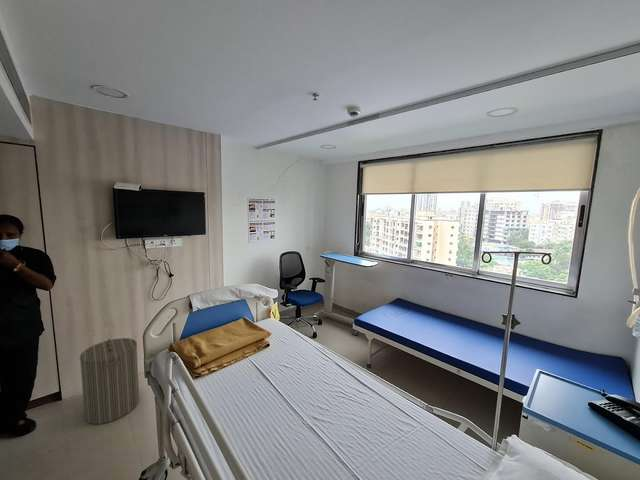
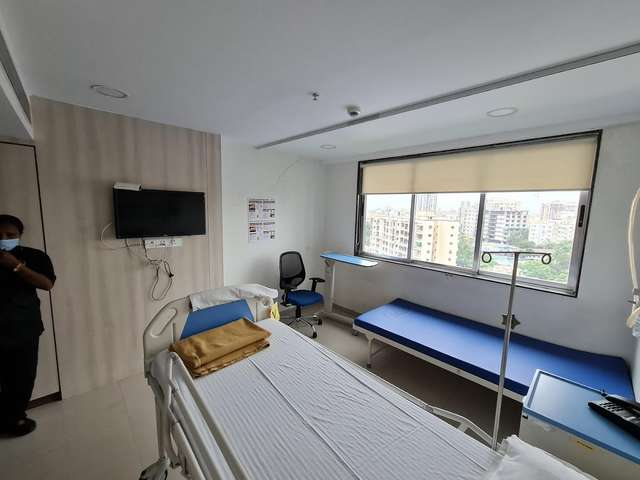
- laundry hamper [79,337,140,425]
